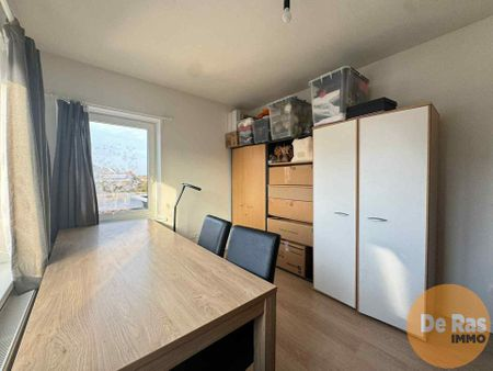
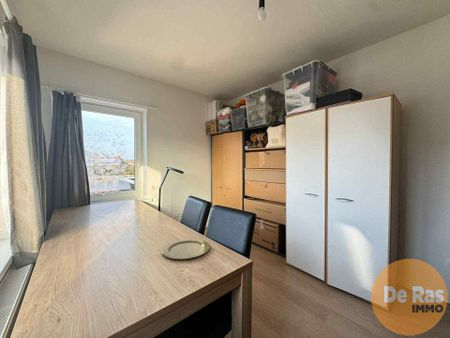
+ plate [161,238,211,260]
